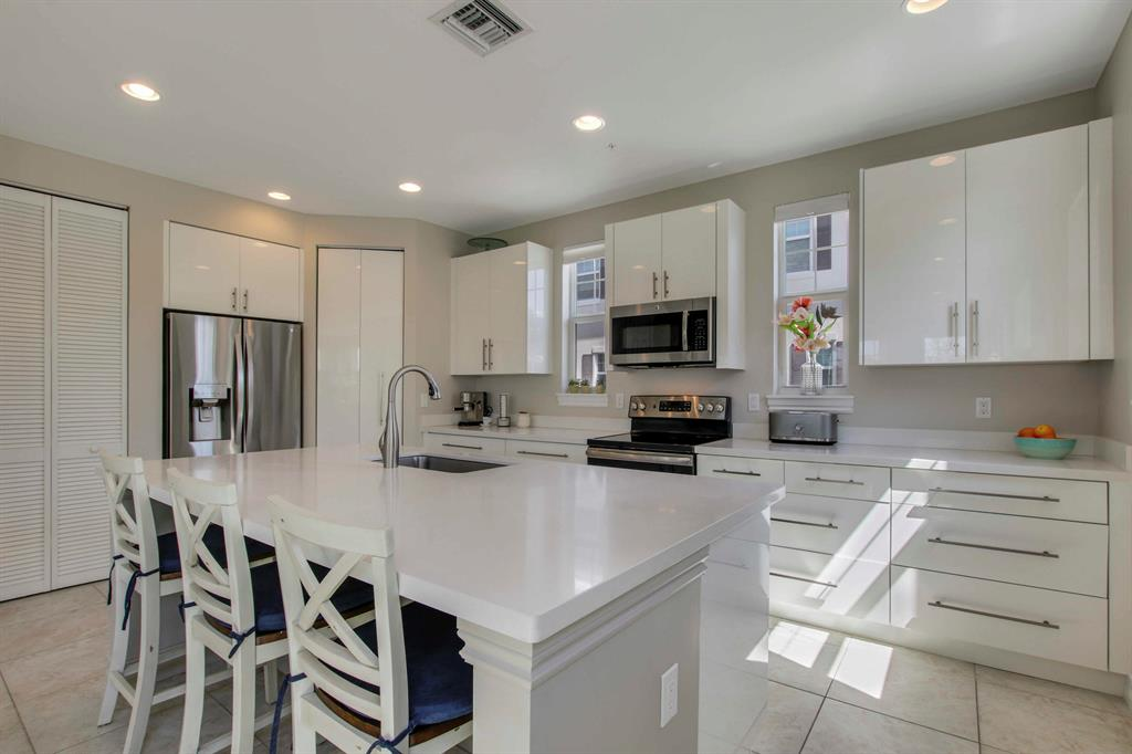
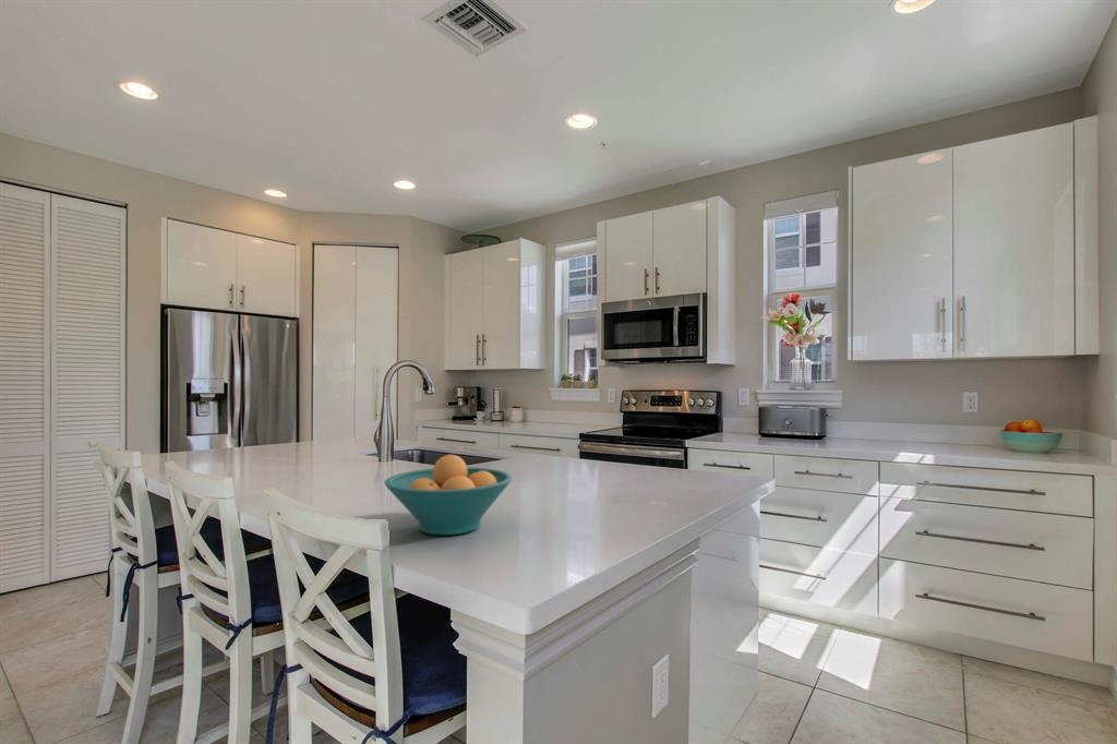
+ fruit bowl [384,454,514,537]
